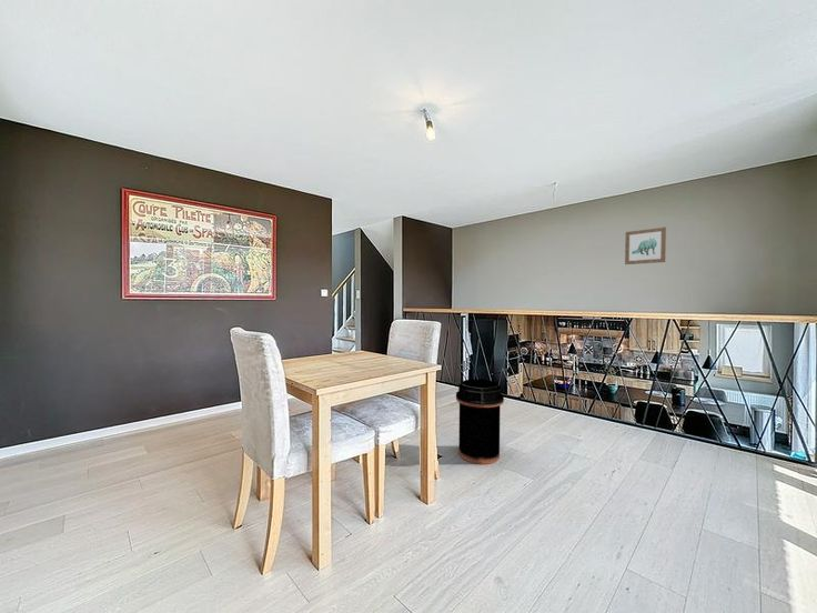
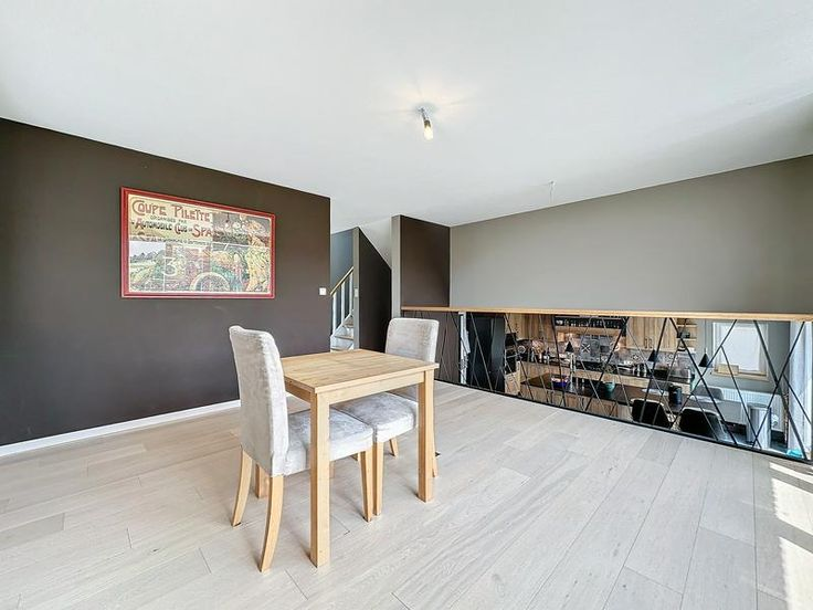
- wall art [624,227,667,265]
- trash can [455,378,505,465]
